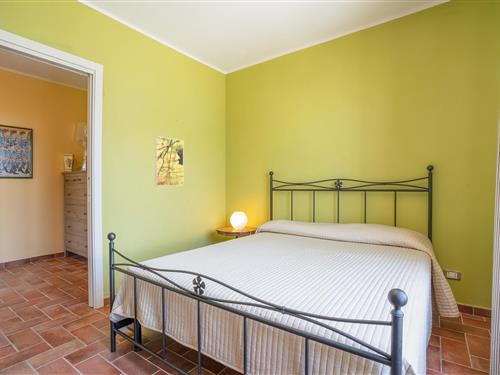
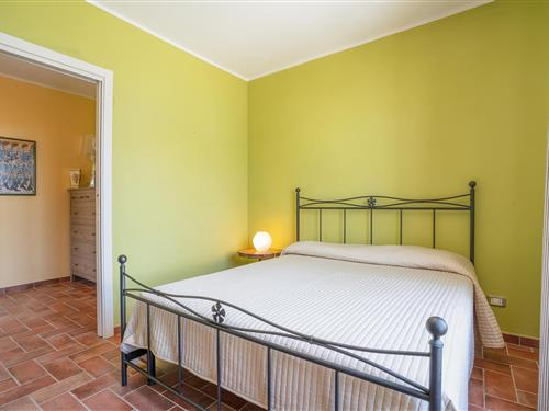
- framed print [154,135,184,187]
